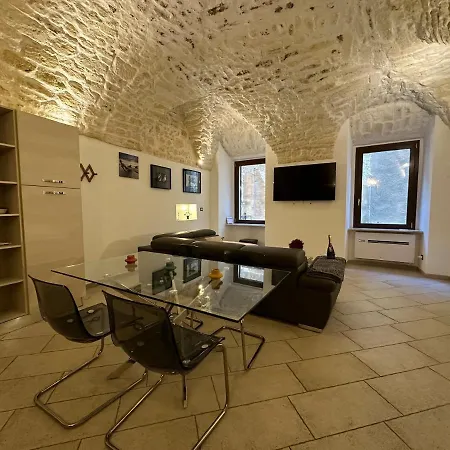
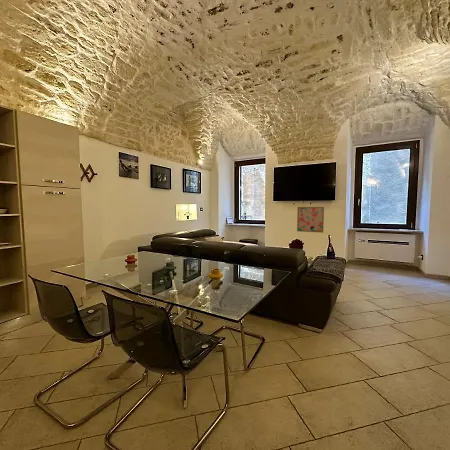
+ wall art [296,206,325,234]
